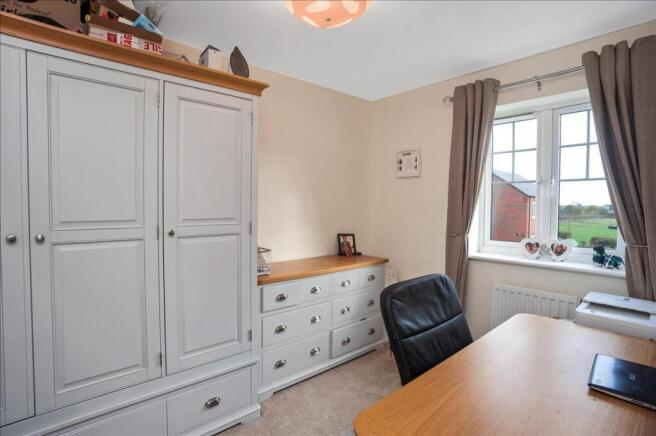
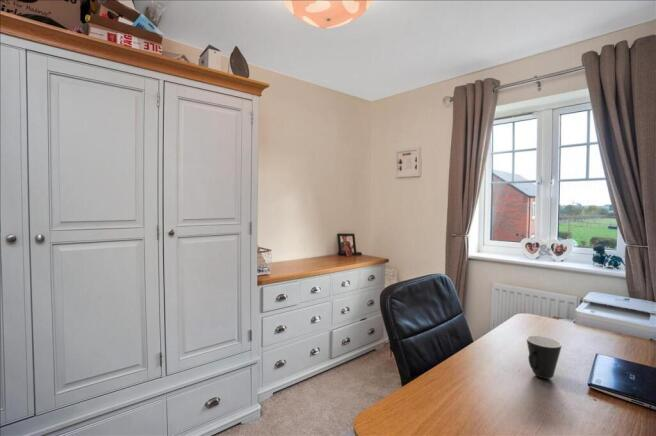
+ mug [526,335,562,380]
